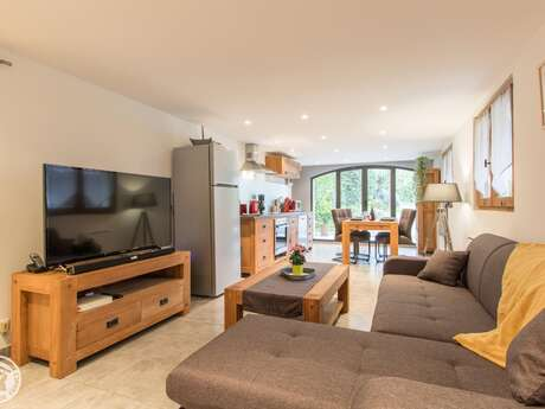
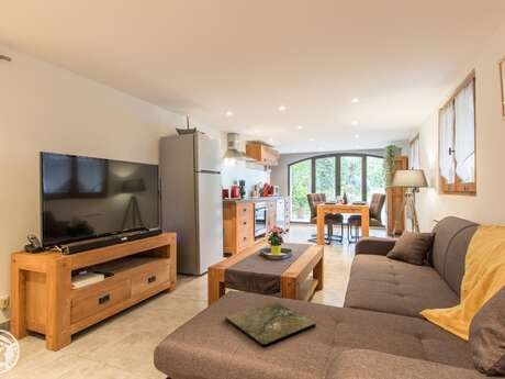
+ aerial map [224,301,317,348]
